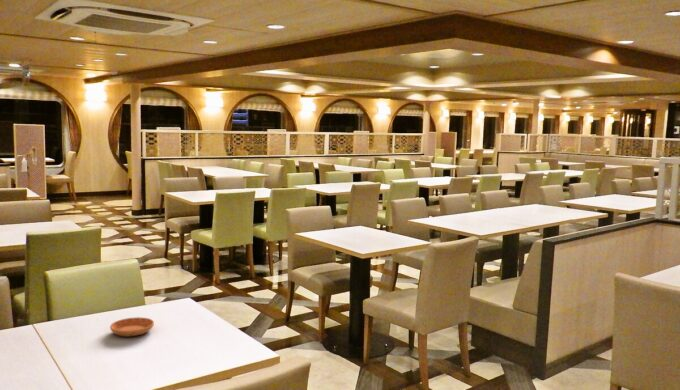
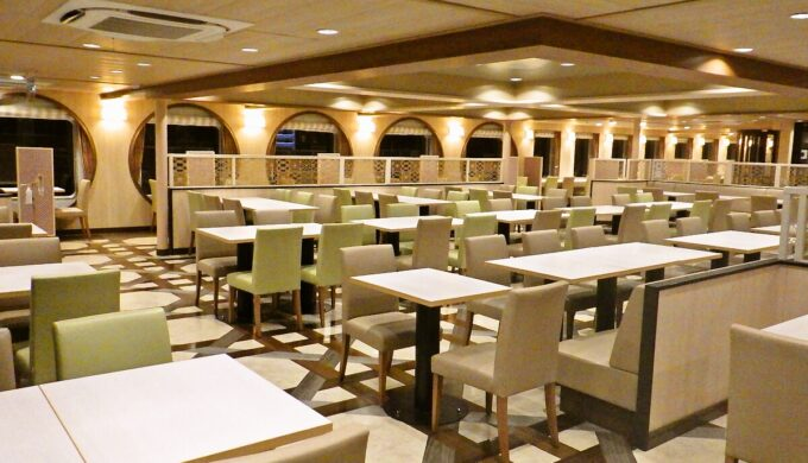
- saucer [109,316,155,337]
